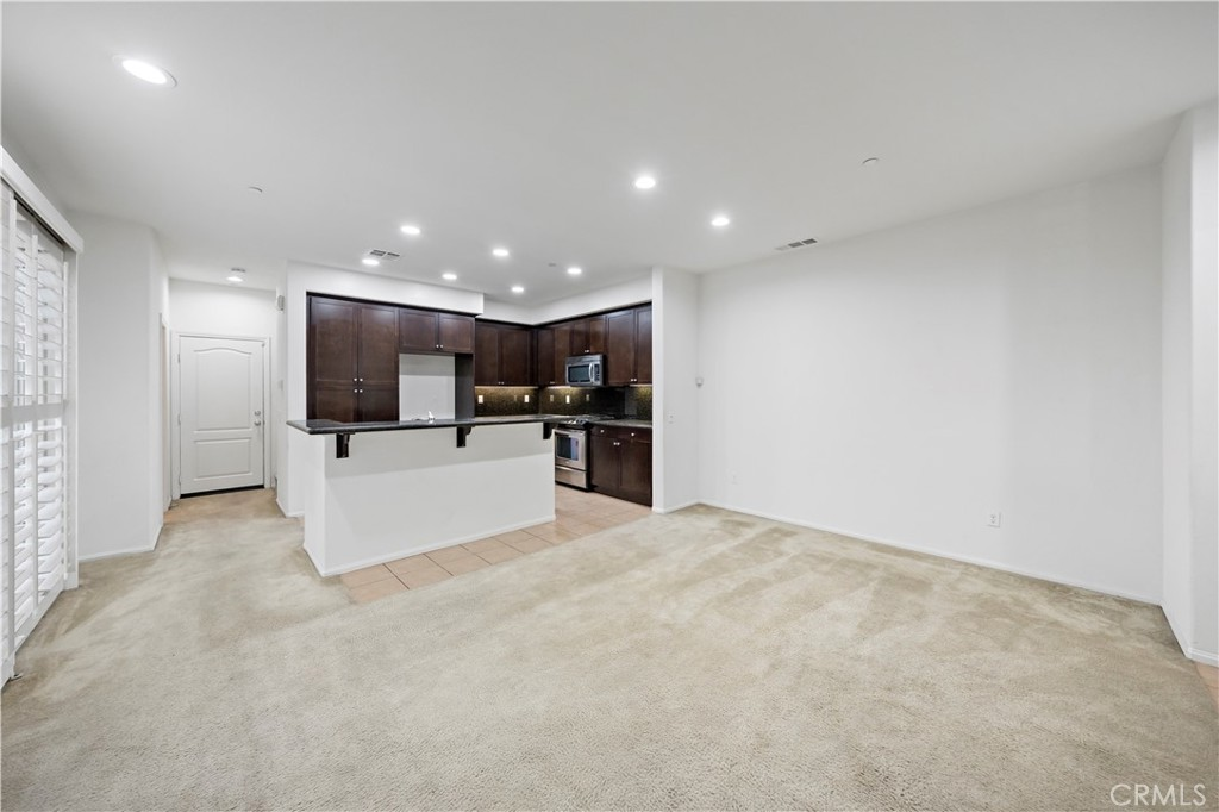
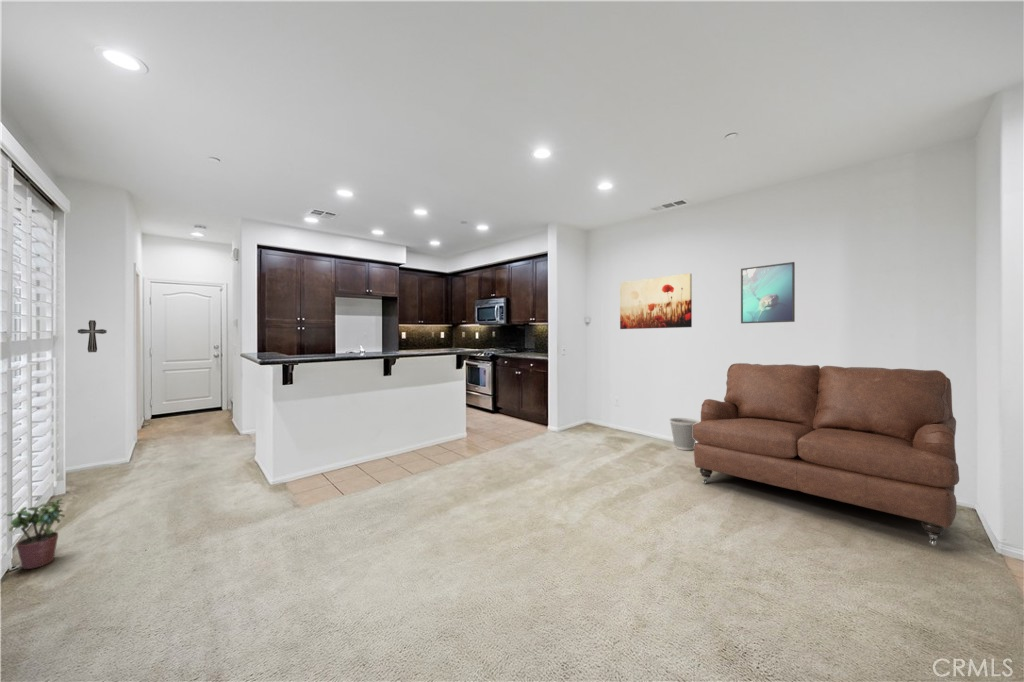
+ decorative cross [77,319,108,353]
+ wall art [619,272,693,330]
+ wastebasket [669,417,700,451]
+ potted plant [6,497,66,570]
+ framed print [740,261,796,324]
+ sofa [693,362,960,547]
